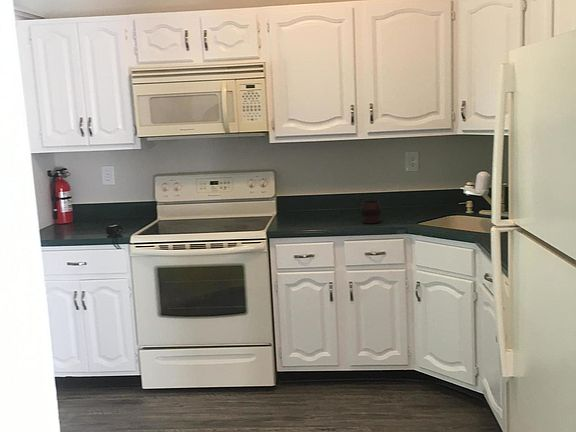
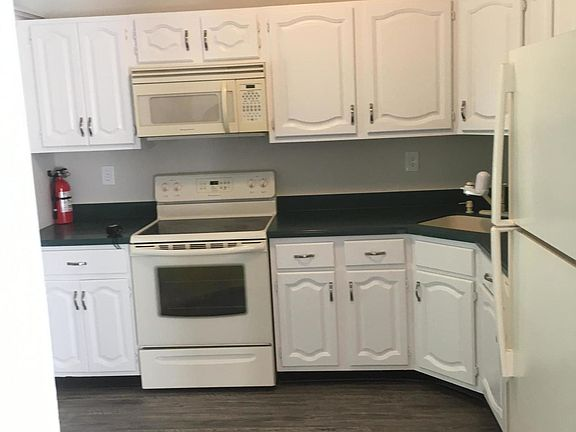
- cup [360,200,382,224]
